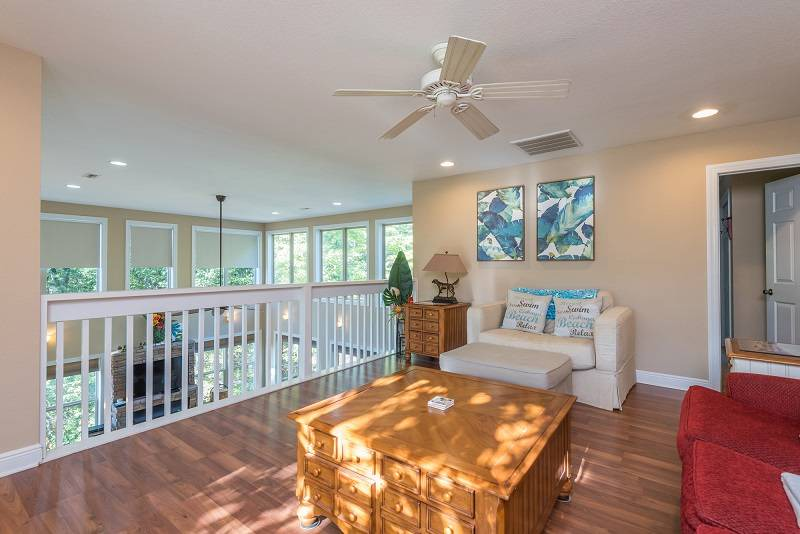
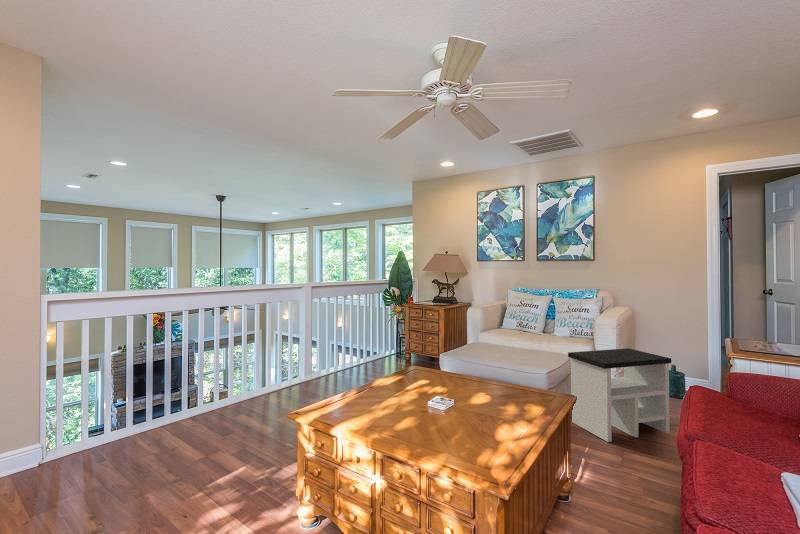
+ watering can [669,364,687,399]
+ side table [567,347,672,443]
